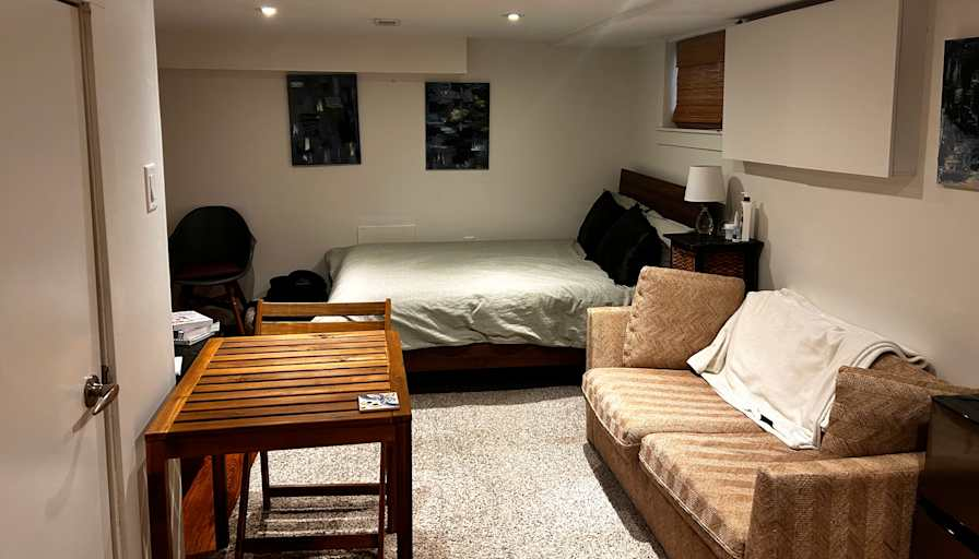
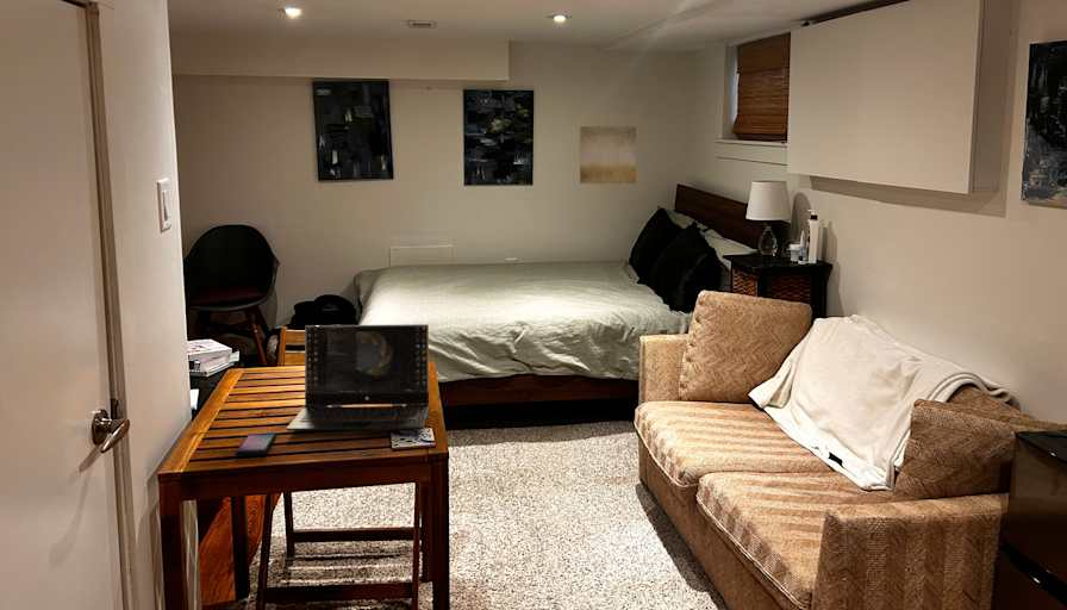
+ wall art [579,125,637,185]
+ laptop [286,323,431,431]
+ smartphone [235,432,277,456]
